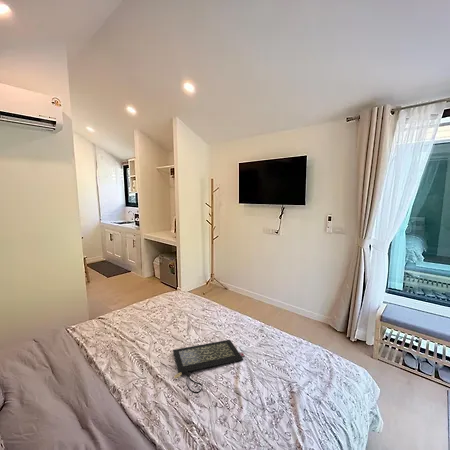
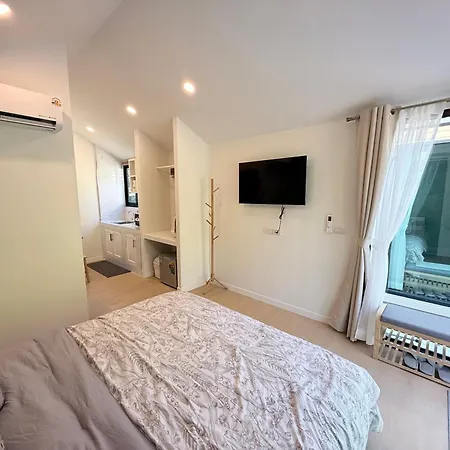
- clutch bag [172,339,246,395]
